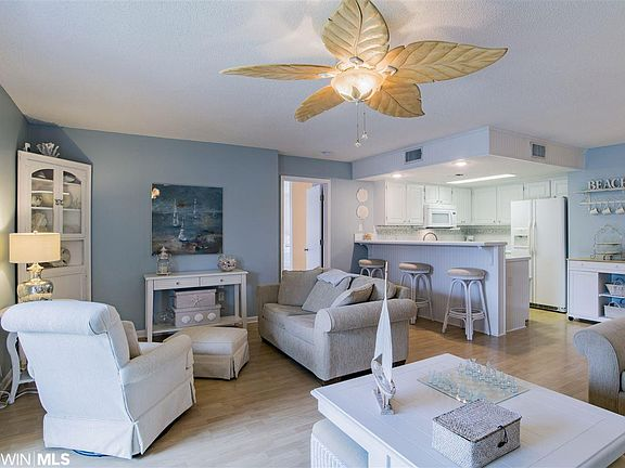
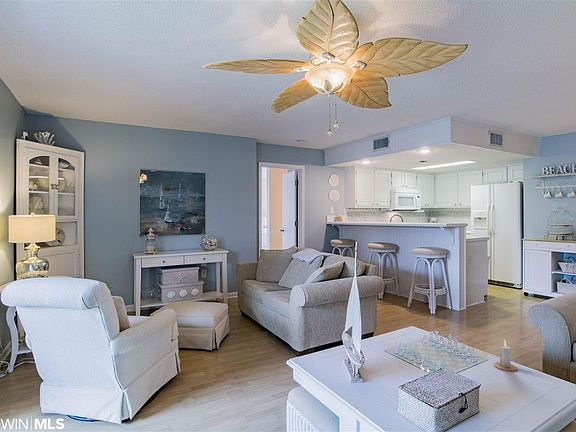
+ candle [493,339,518,372]
